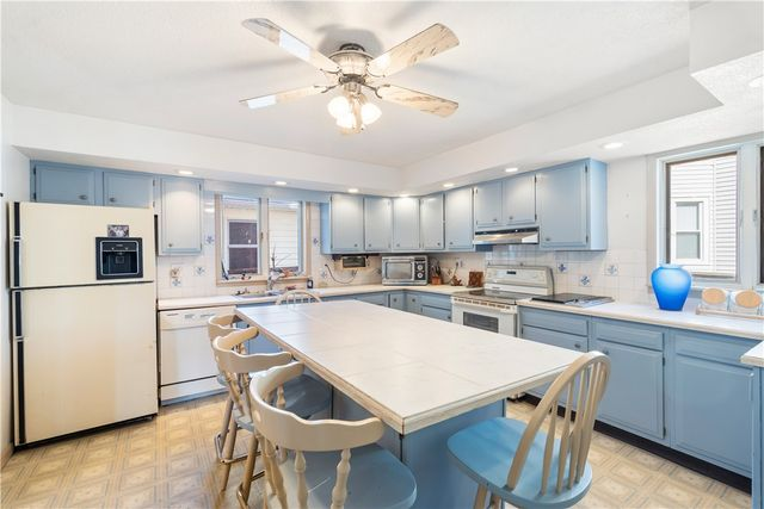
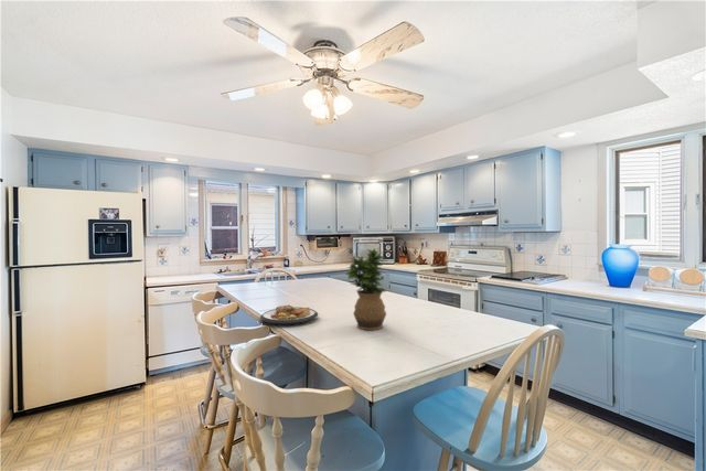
+ potted plant [344,248,387,331]
+ plate [259,303,319,327]
